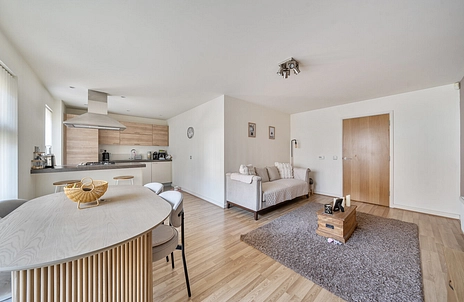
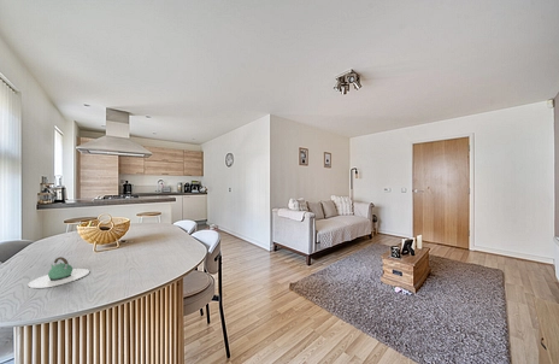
+ teapot [27,256,90,289]
